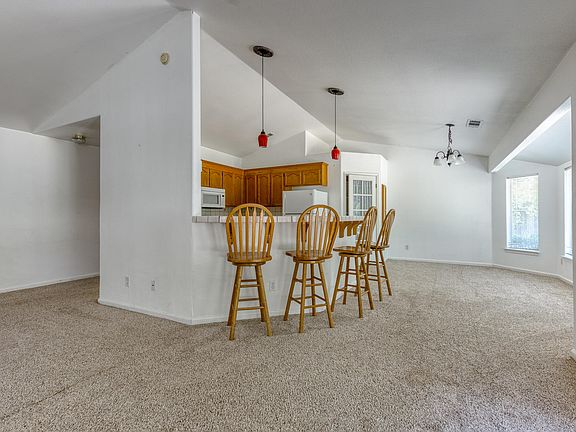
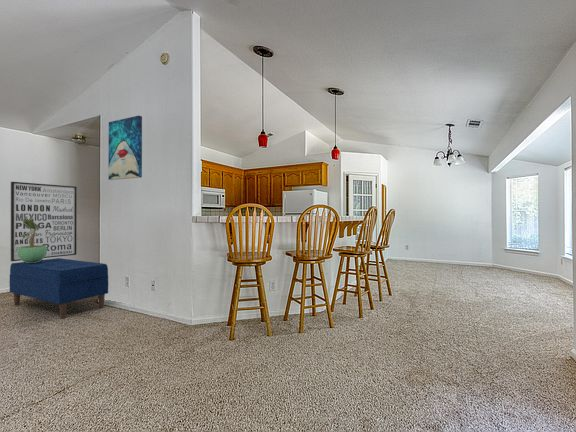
+ potted plant [17,218,47,263]
+ wall art [10,181,78,262]
+ bench [8,257,109,320]
+ wall art [108,115,143,181]
